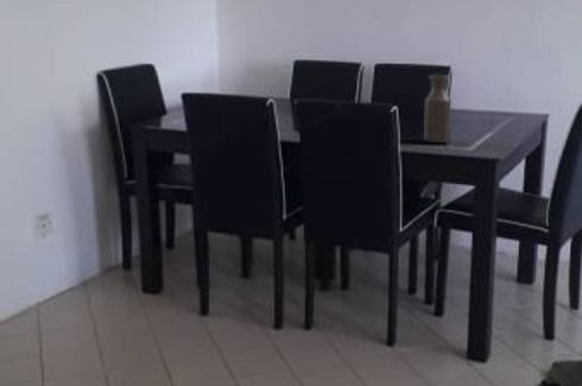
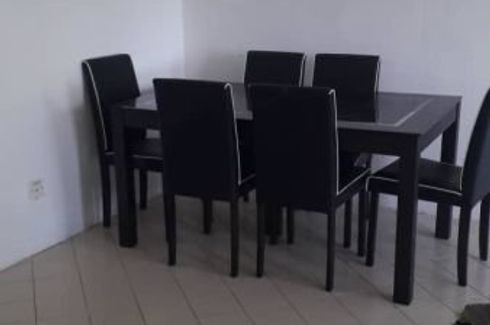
- bottle [423,74,453,144]
